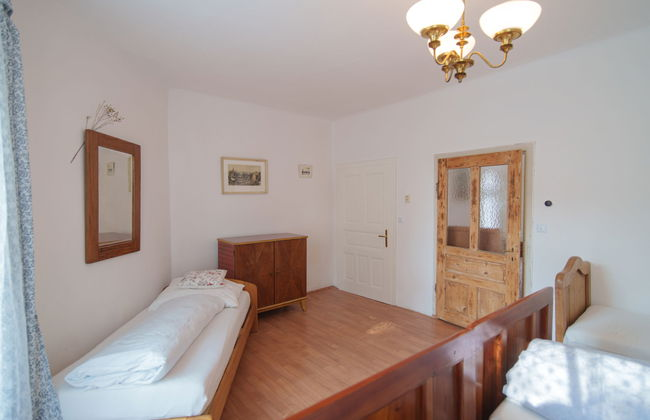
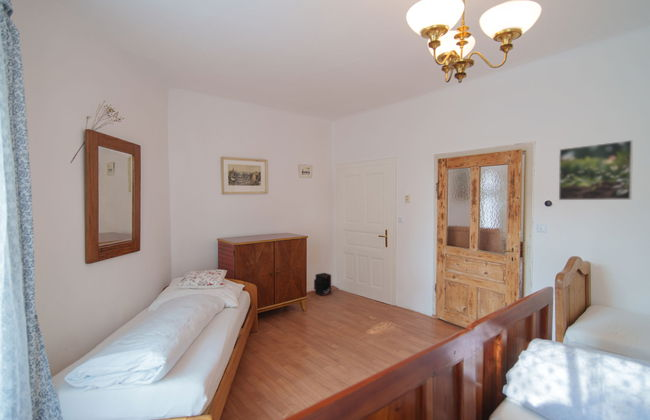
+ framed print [558,139,634,201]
+ stereo [313,272,332,297]
